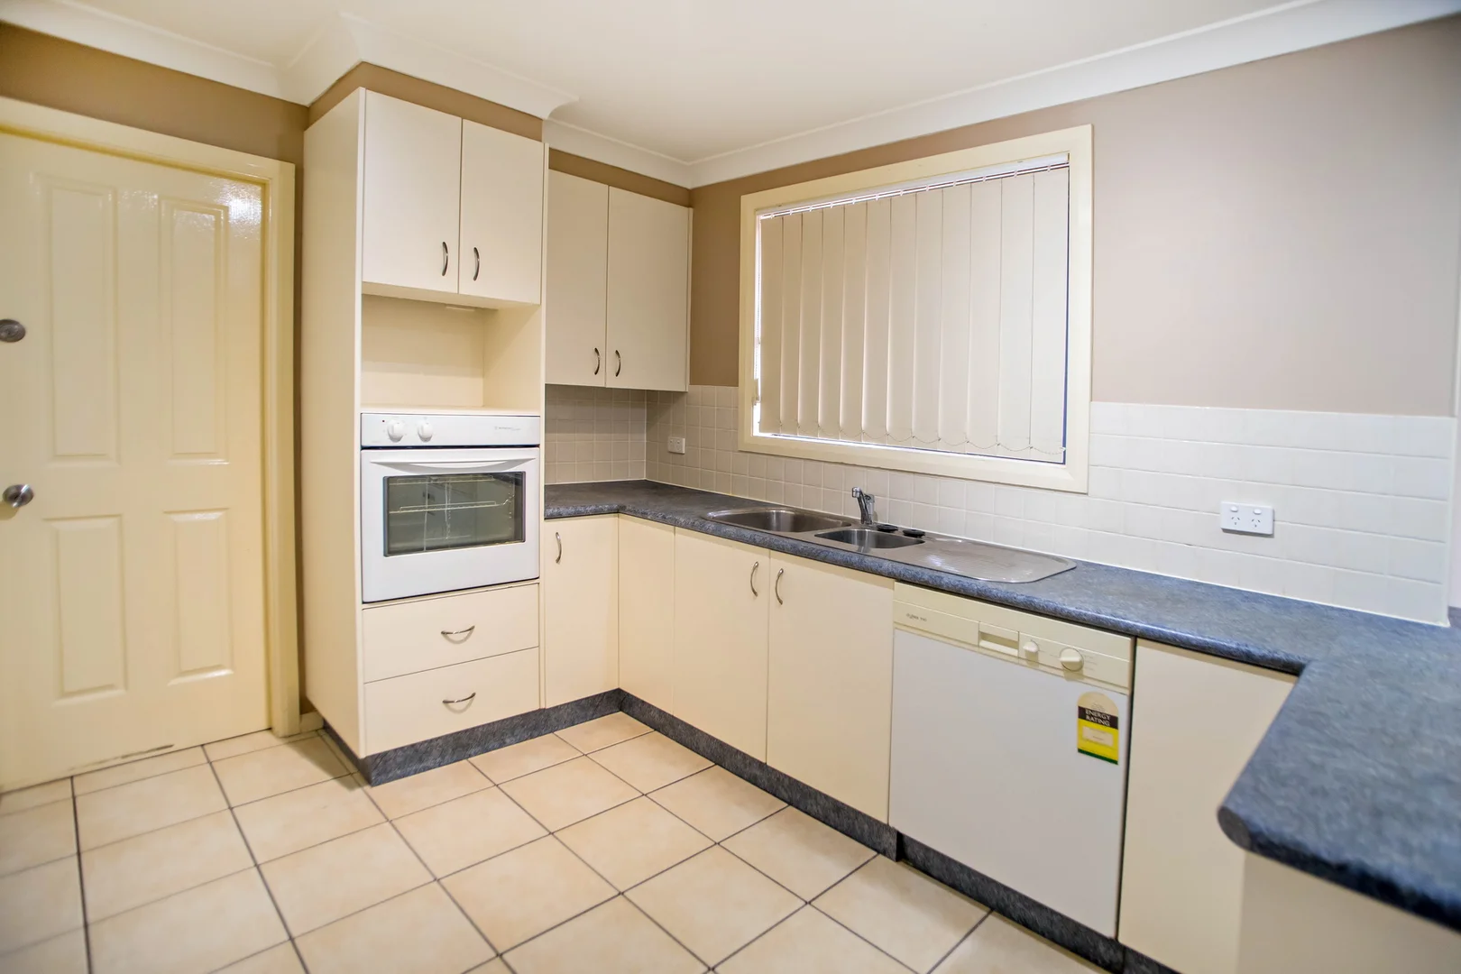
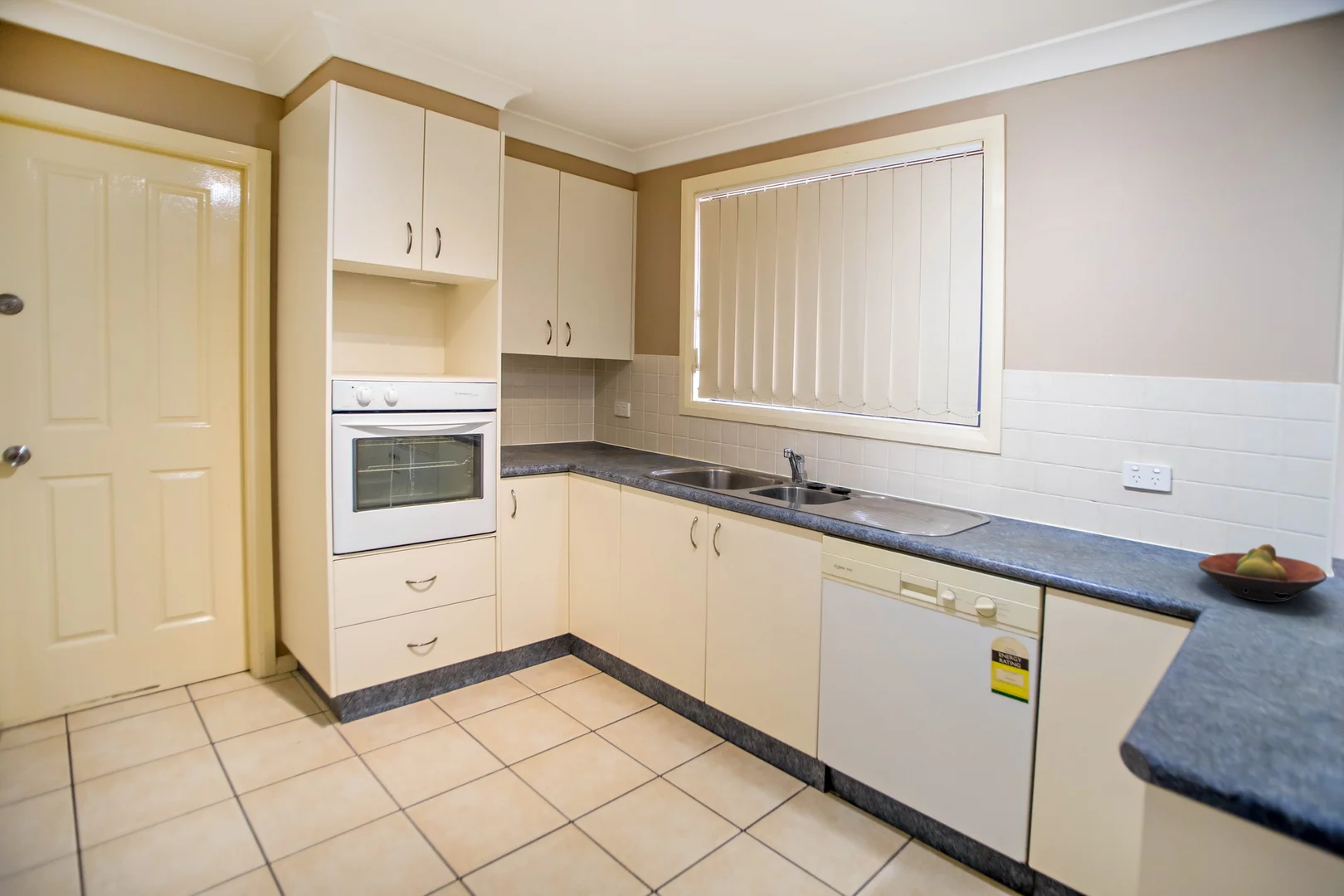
+ fruit bowl [1197,543,1327,603]
